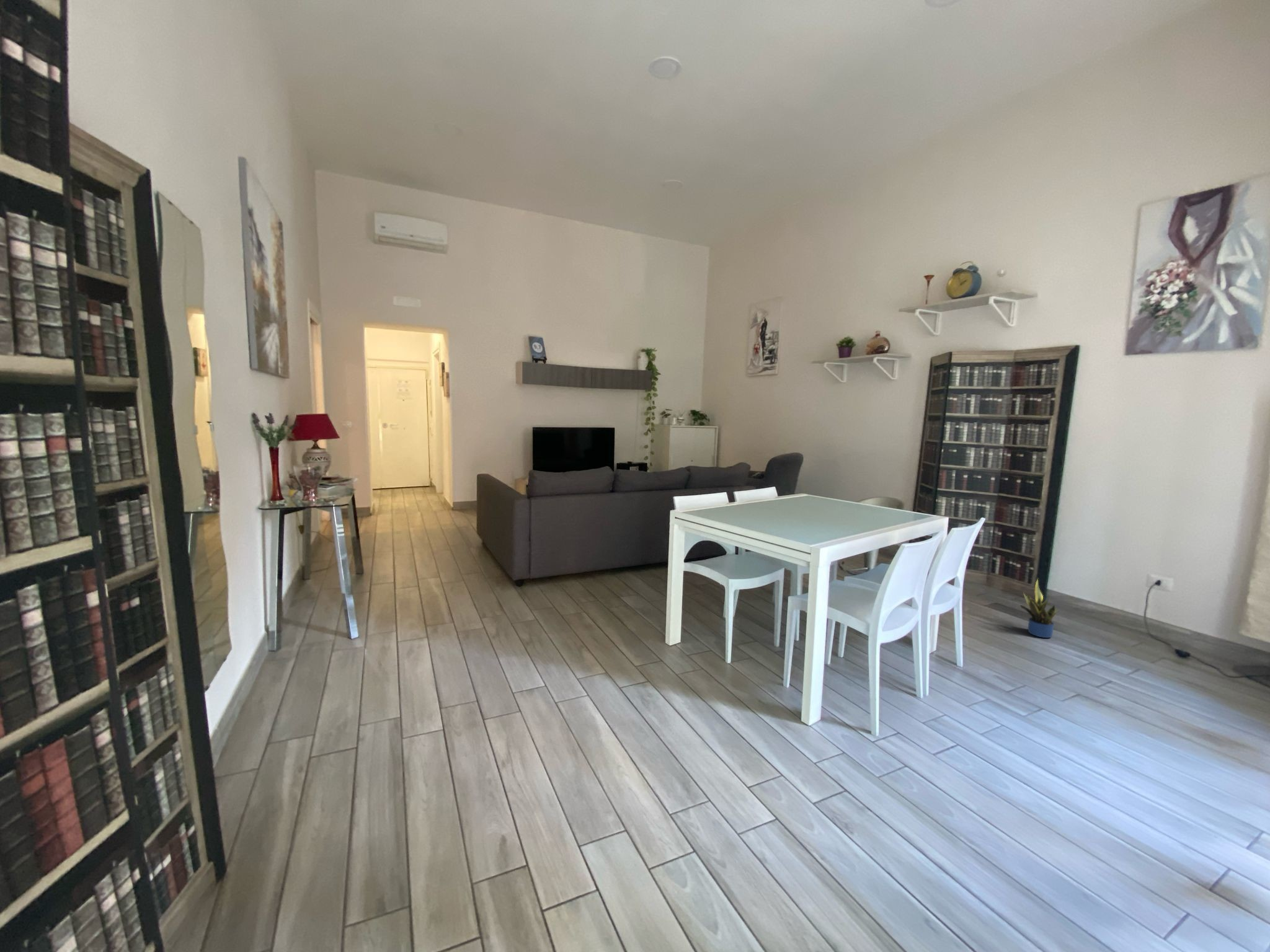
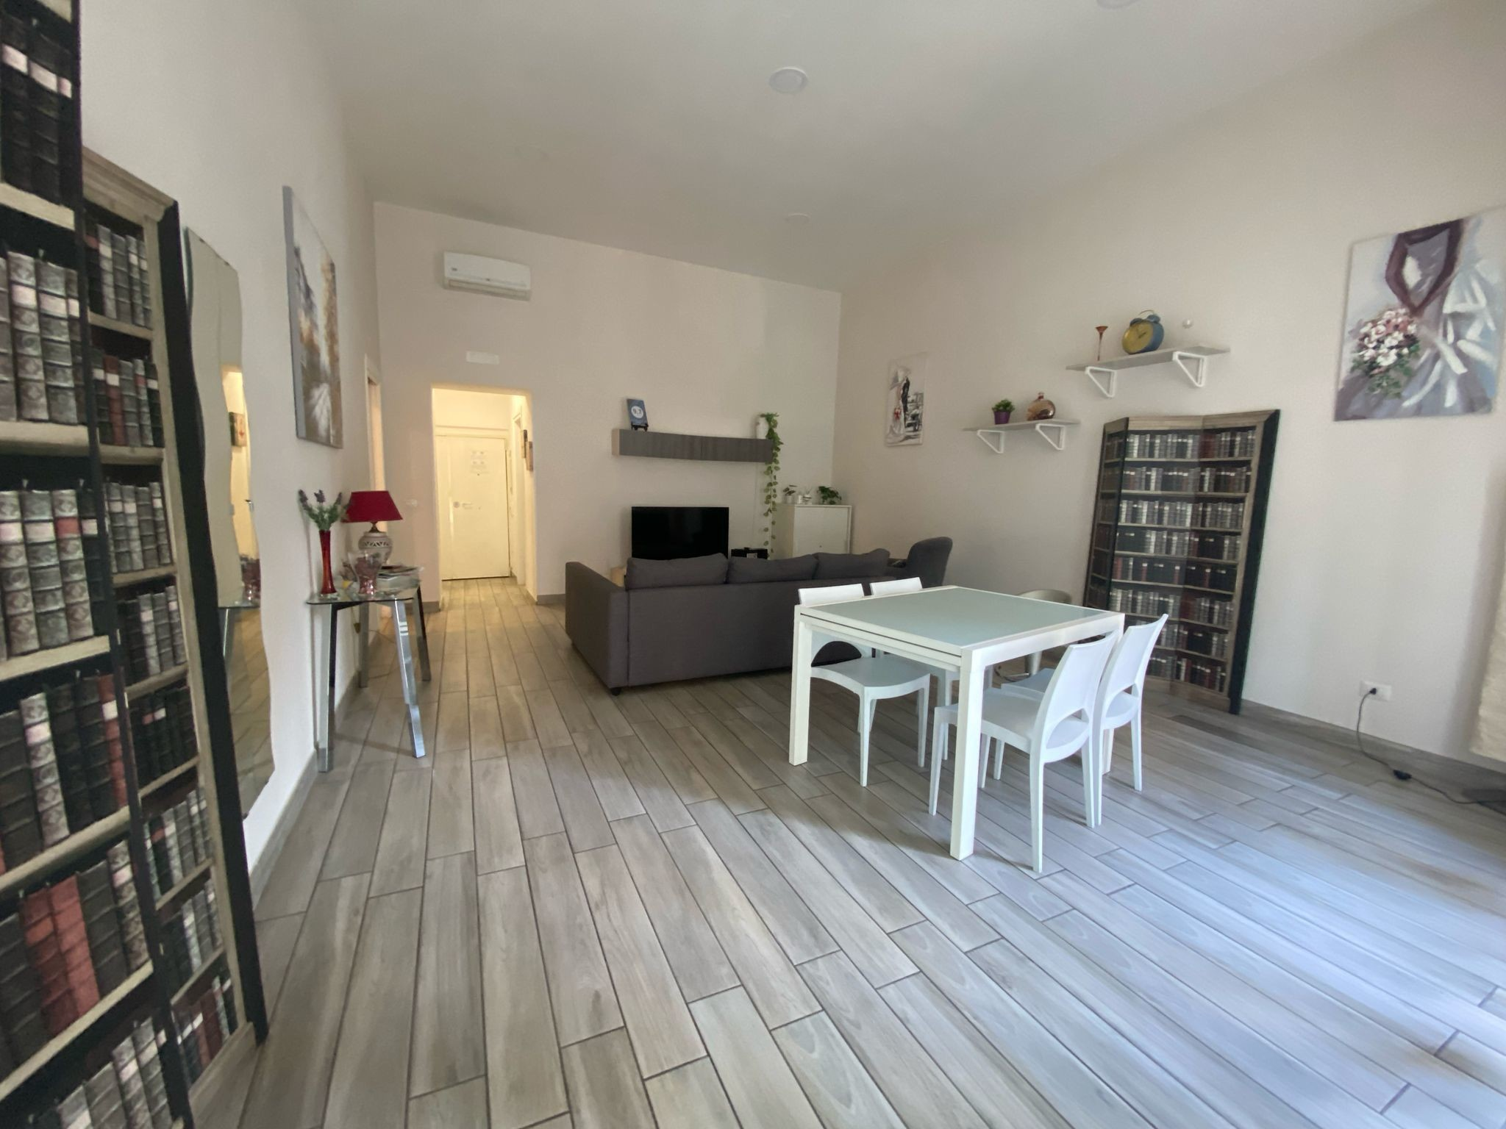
- potted plant [1019,578,1059,638]
